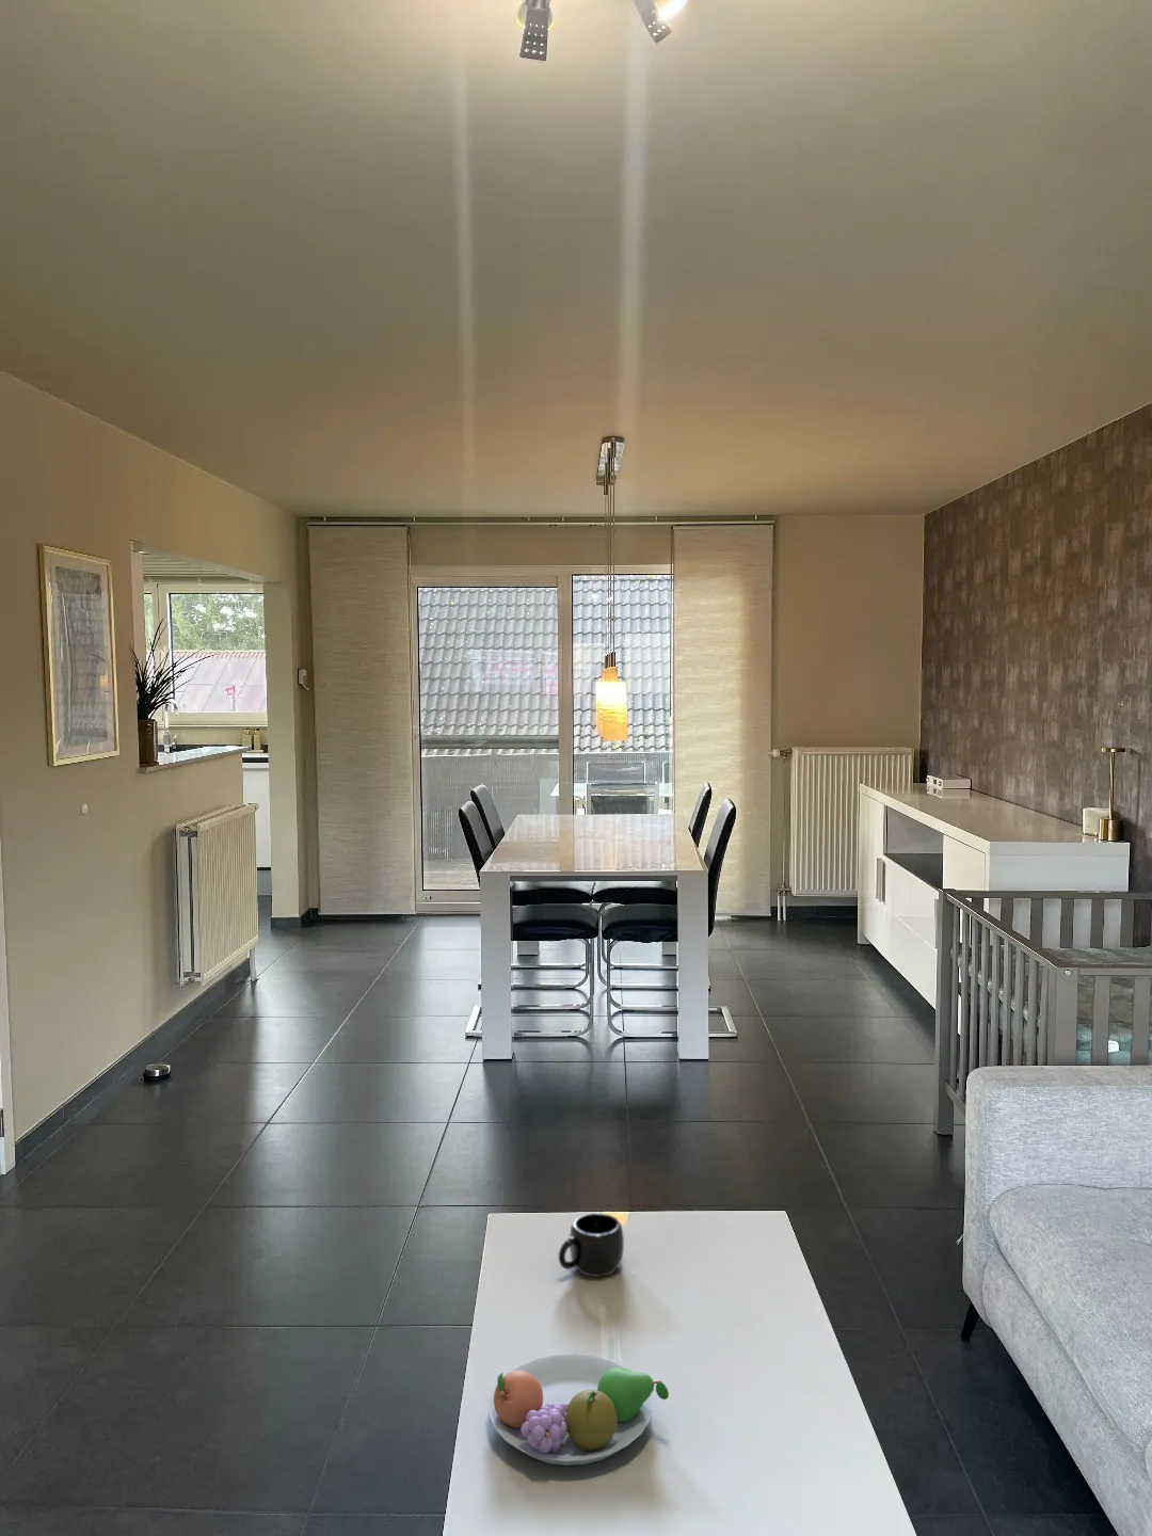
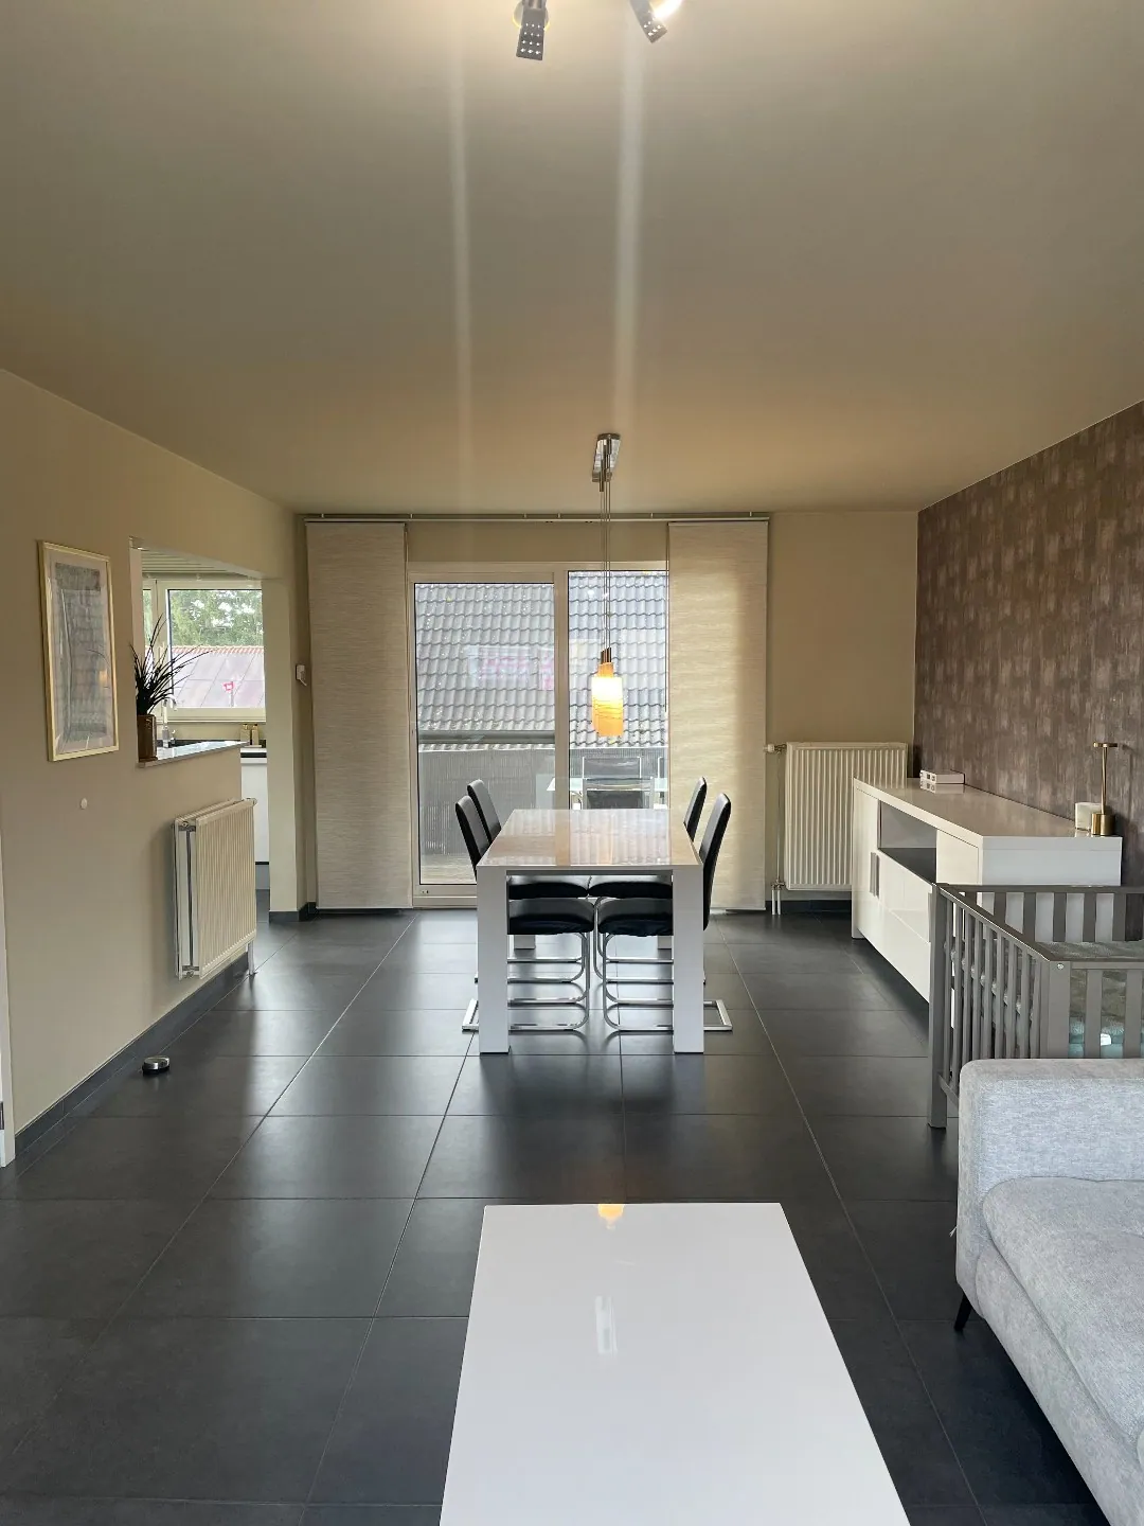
- mug [558,1212,626,1278]
- fruit bowl [489,1353,670,1467]
